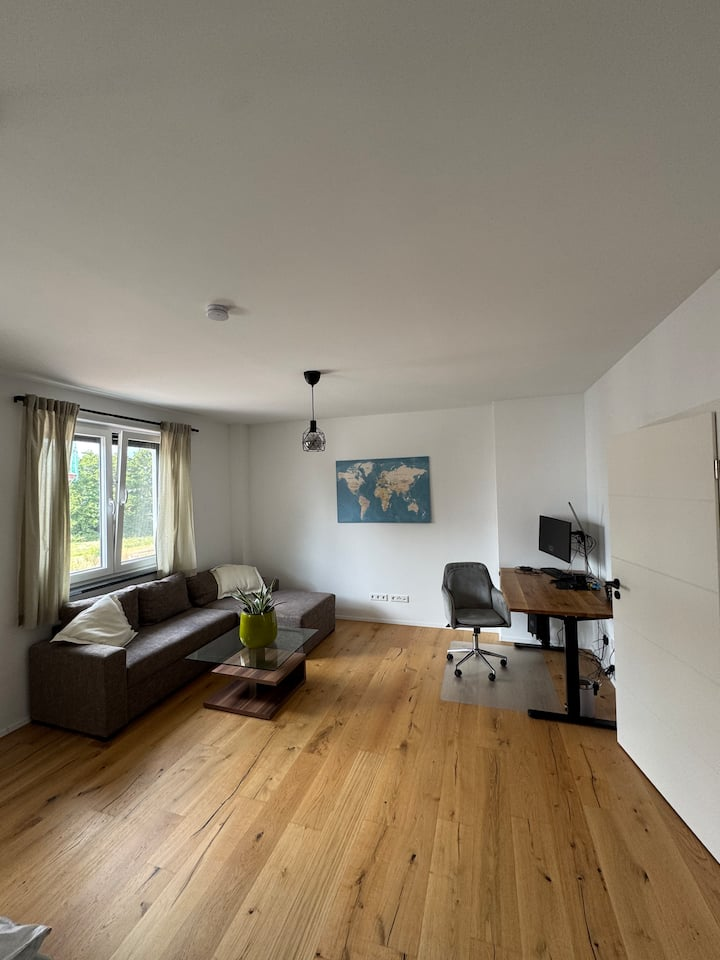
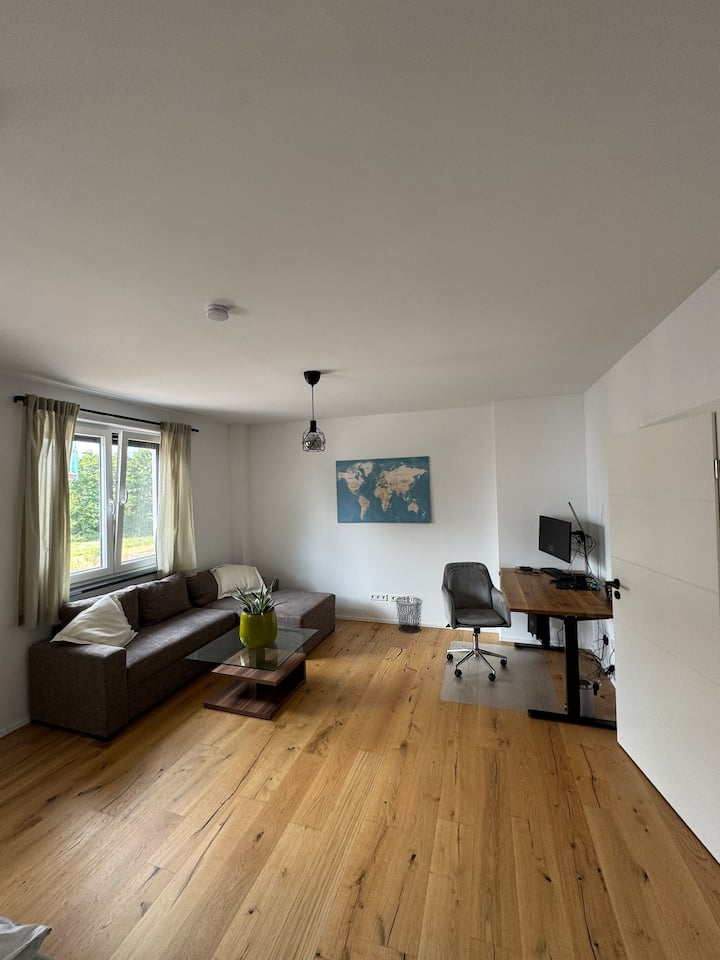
+ waste bin [395,596,423,634]
